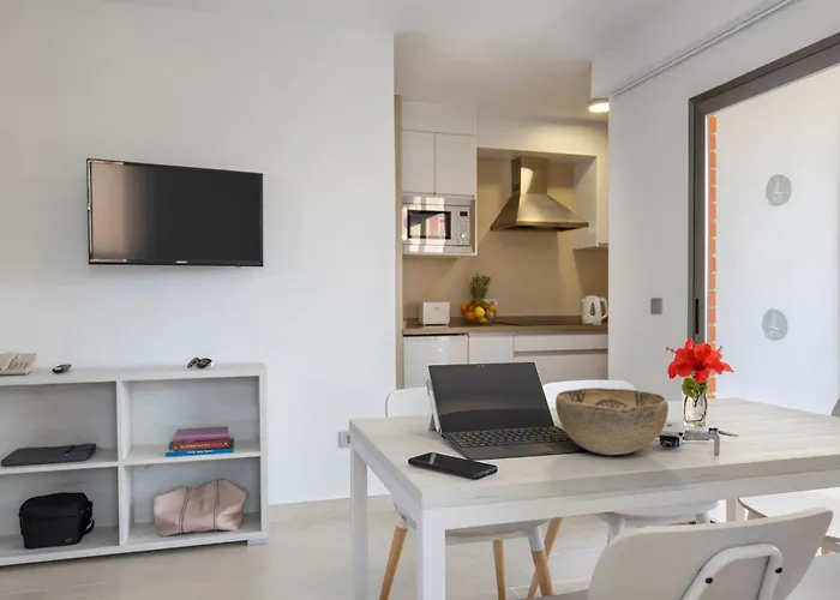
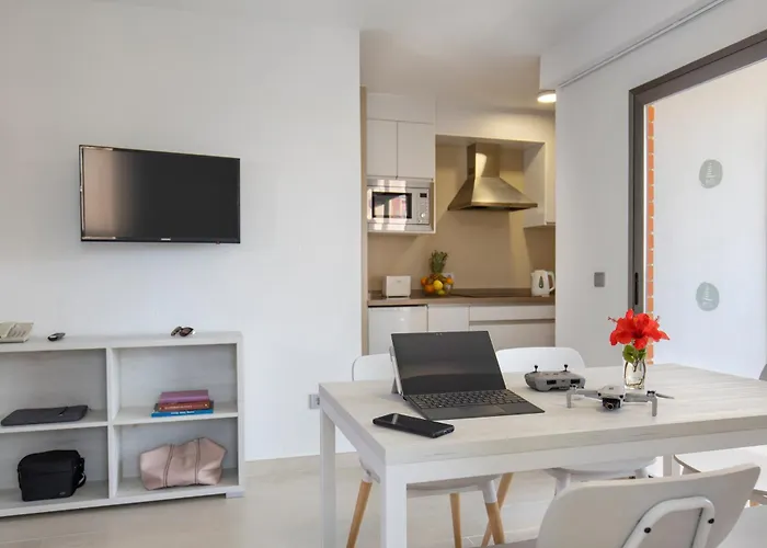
- decorative bowl [554,386,670,456]
